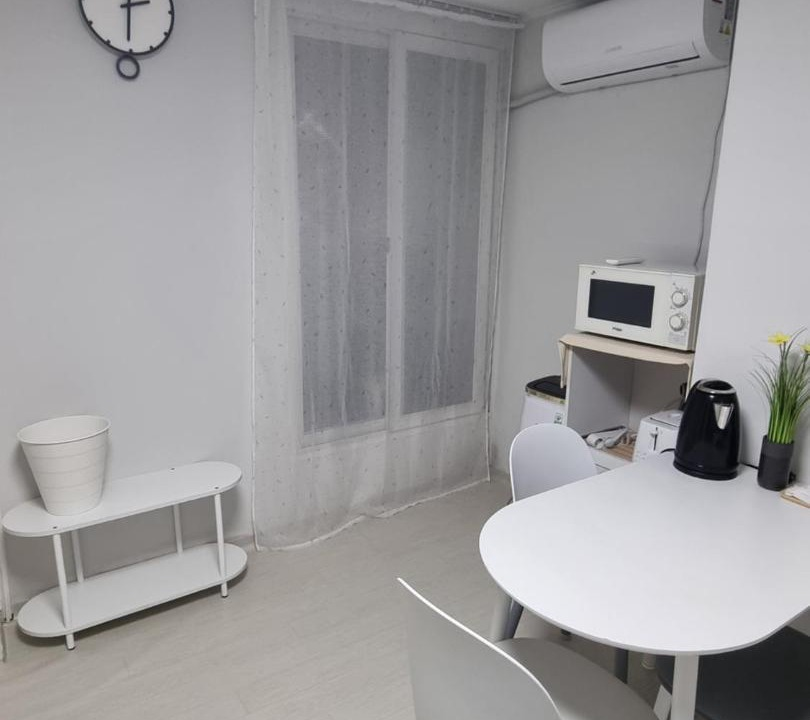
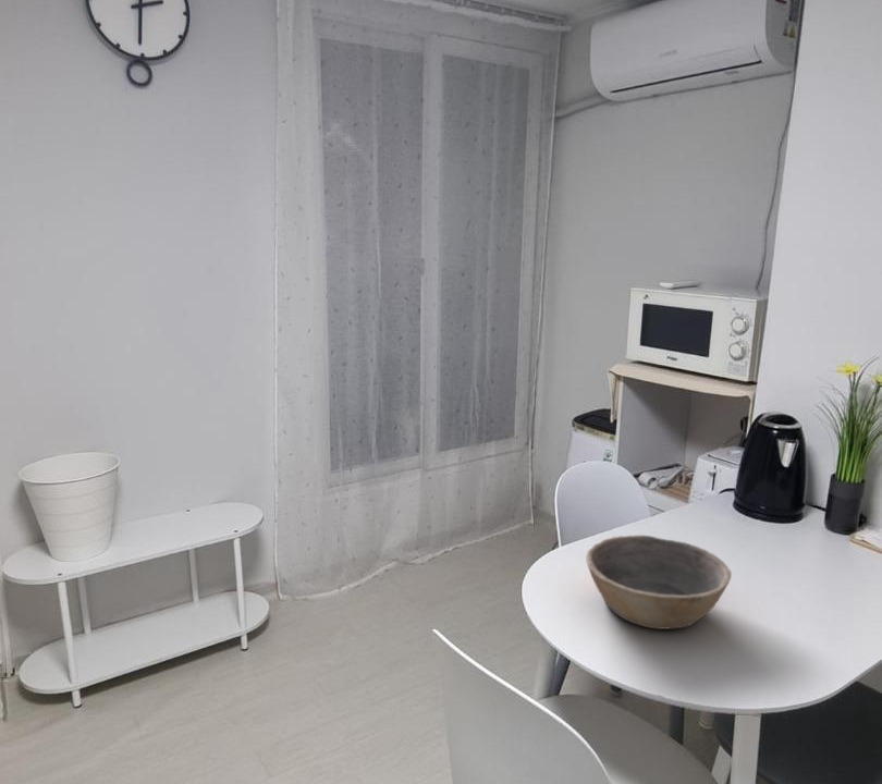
+ bowl [585,535,733,630]
